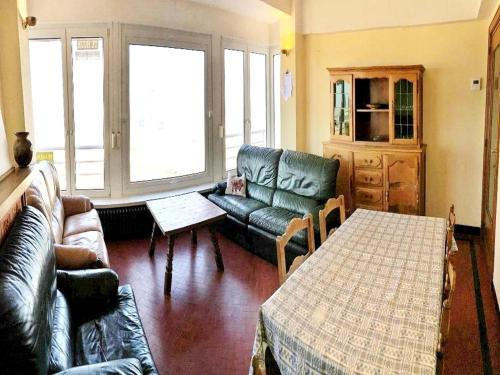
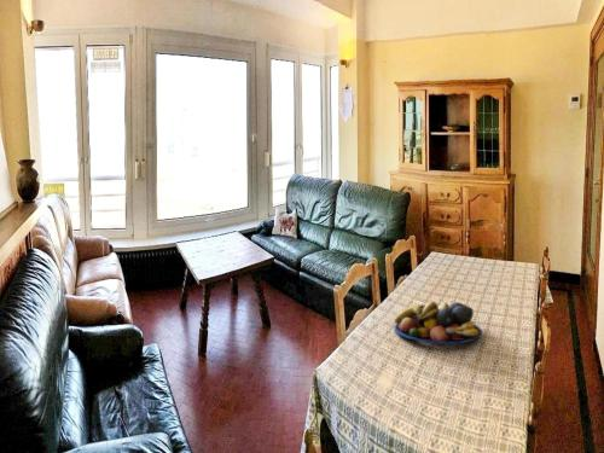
+ fruit bowl [394,301,483,345]
